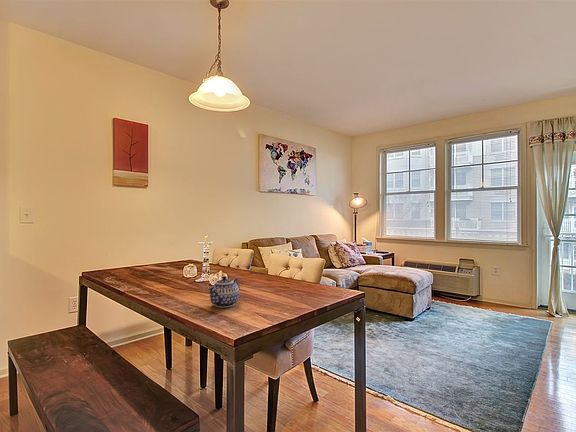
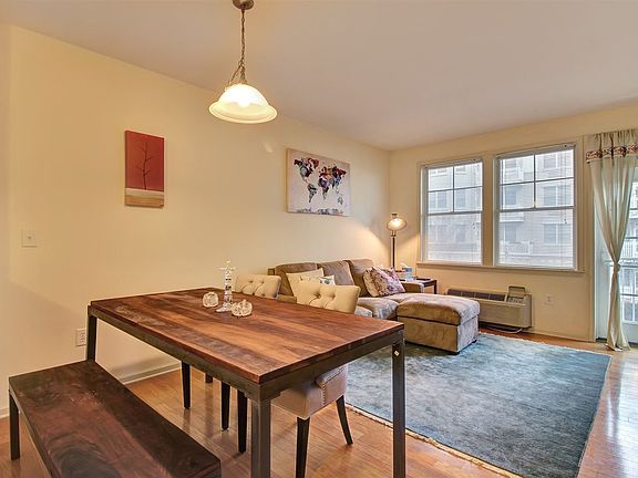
- teapot [206,275,241,308]
